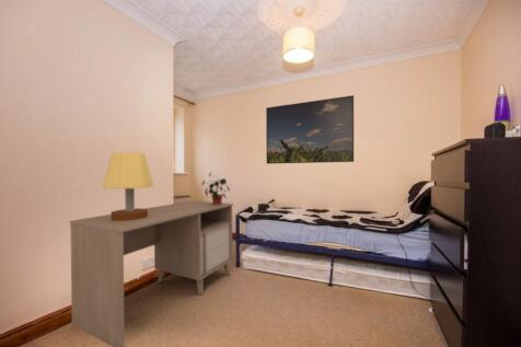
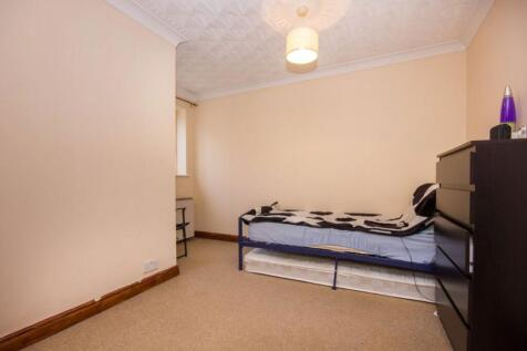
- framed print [265,94,355,165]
- potted plant [201,171,231,205]
- desk [69,199,234,347]
- table lamp [102,151,154,221]
